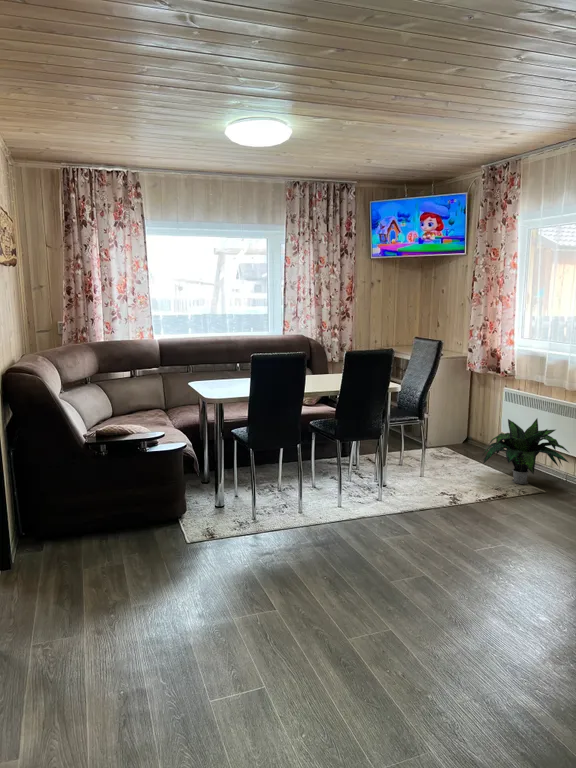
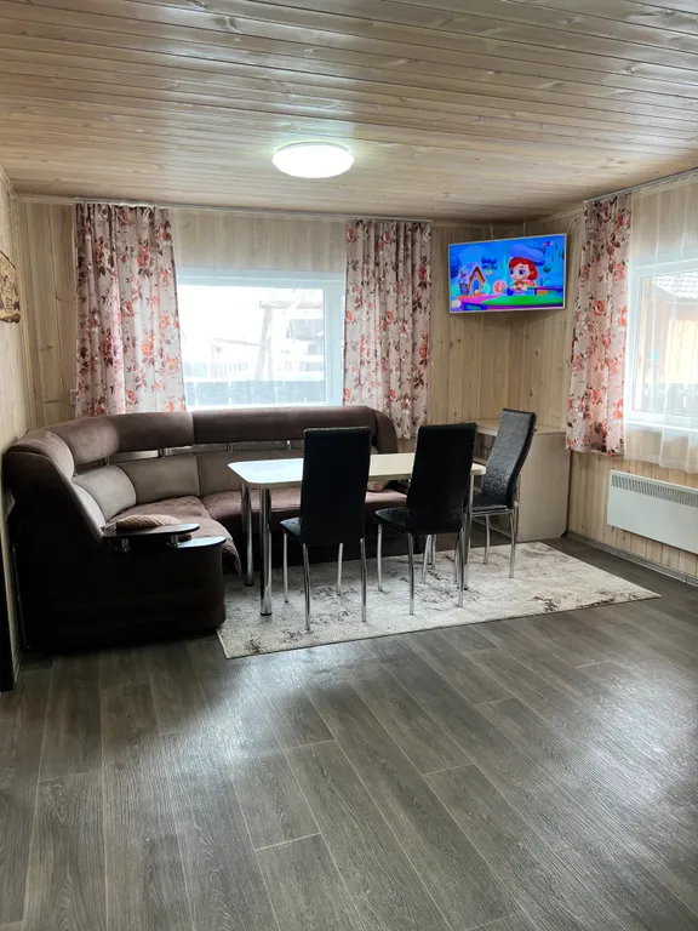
- potted plant [481,418,570,485]
